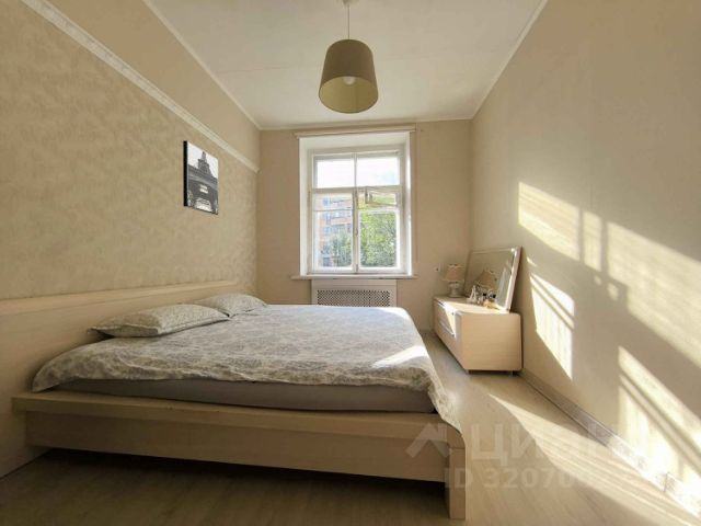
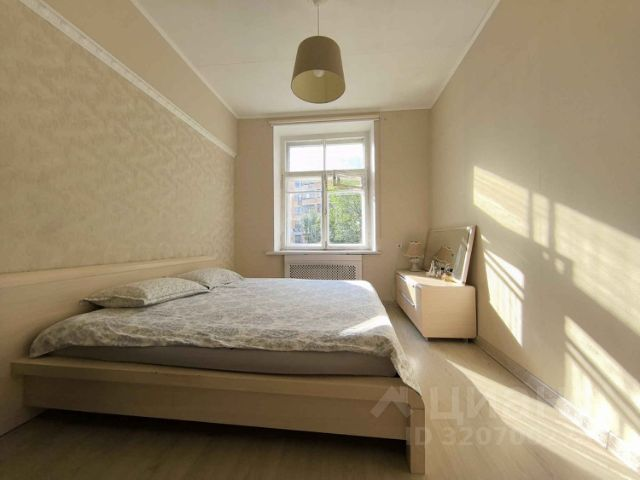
- wall art [182,139,219,216]
